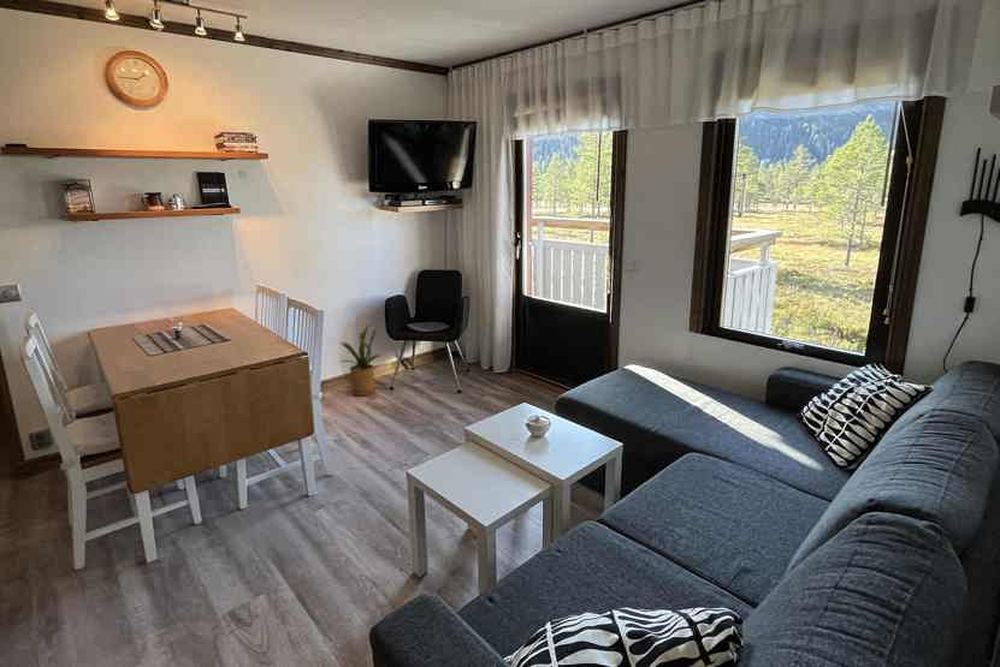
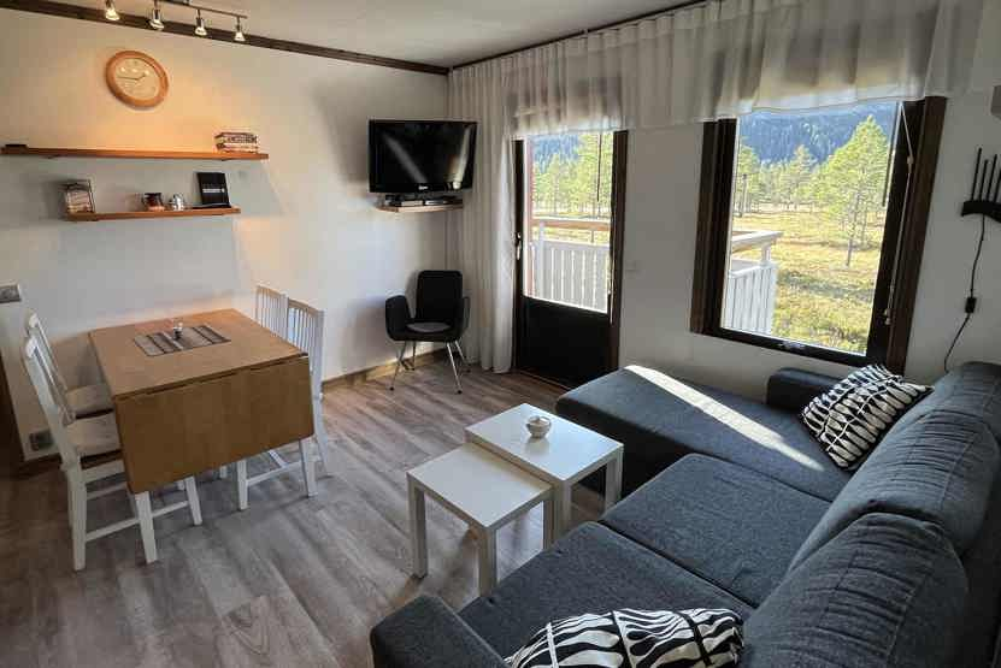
- house plant [335,323,381,397]
